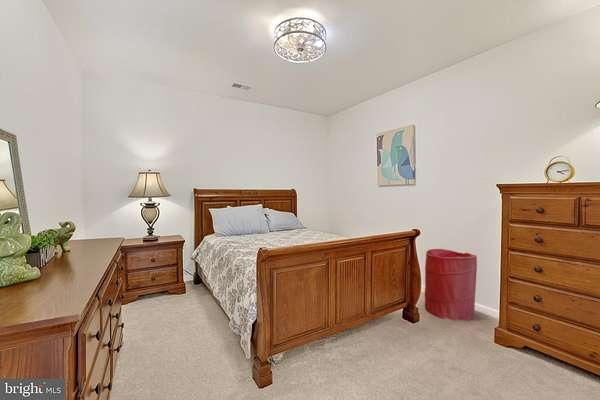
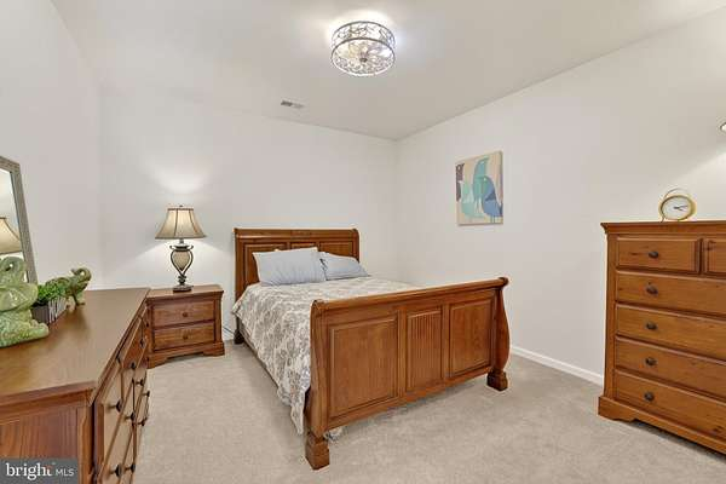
- laundry hamper [424,248,478,322]
